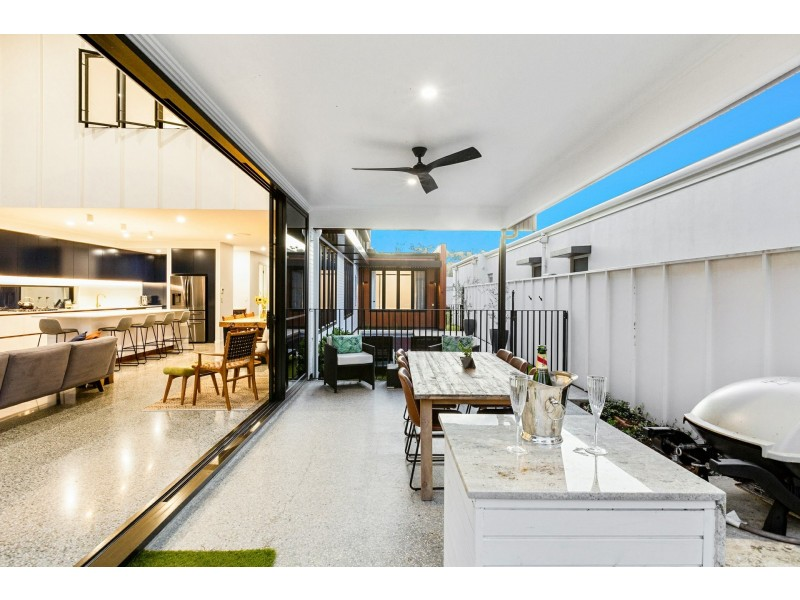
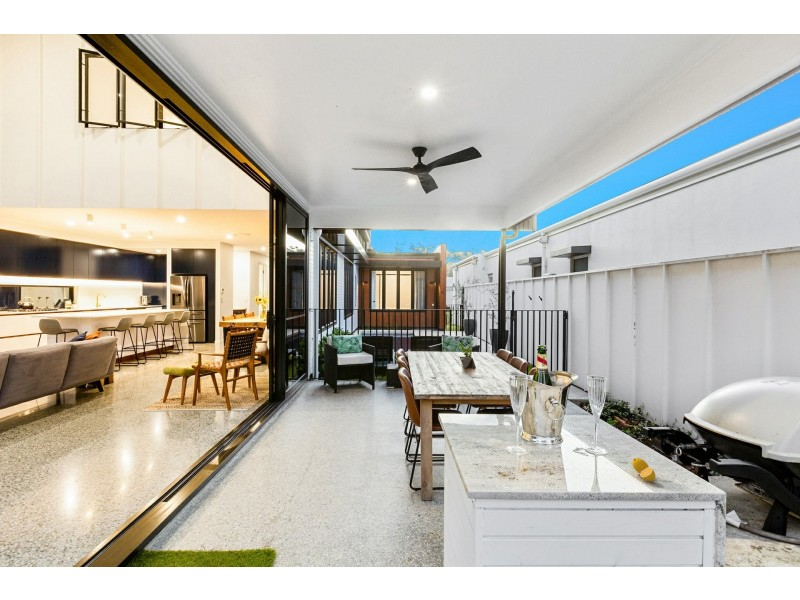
+ lemon [631,457,657,482]
